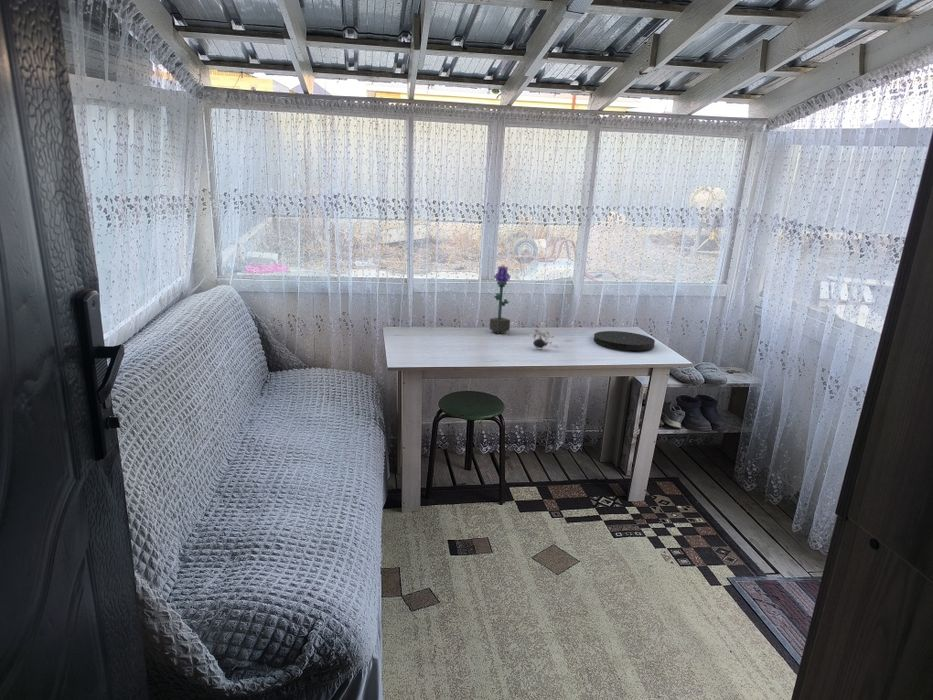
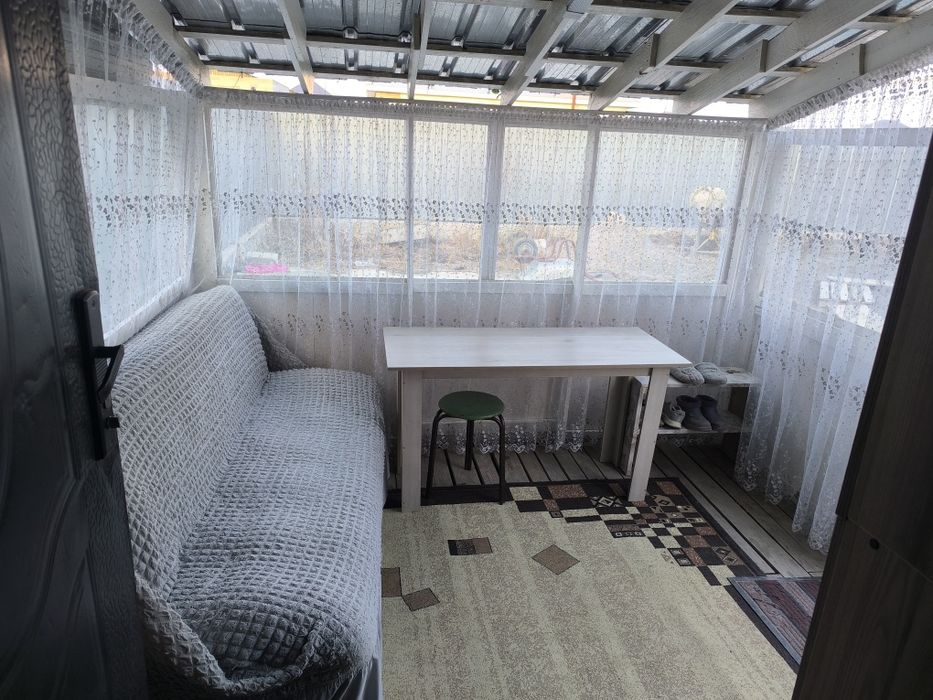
- teapot [530,319,558,349]
- potted flower [489,264,511,335]
- plate [593,330,656,351]
